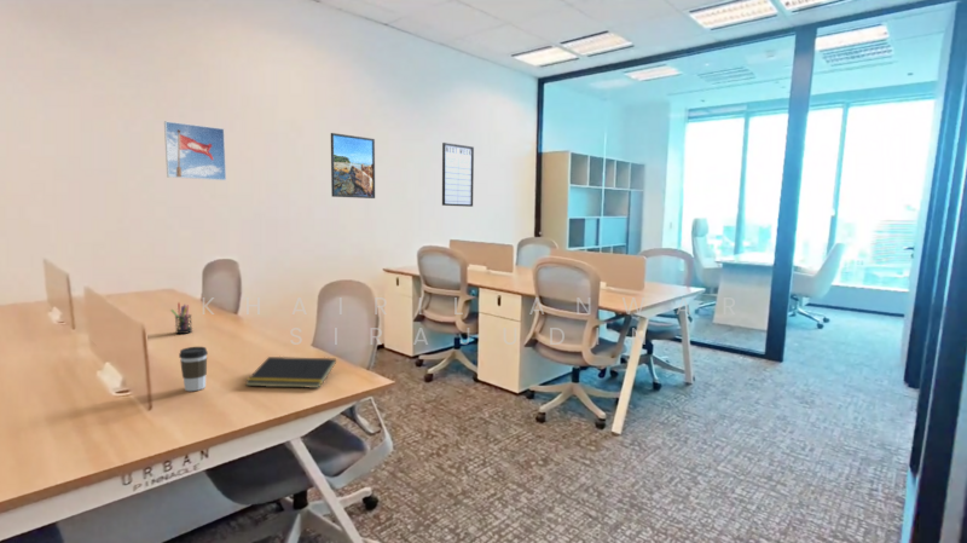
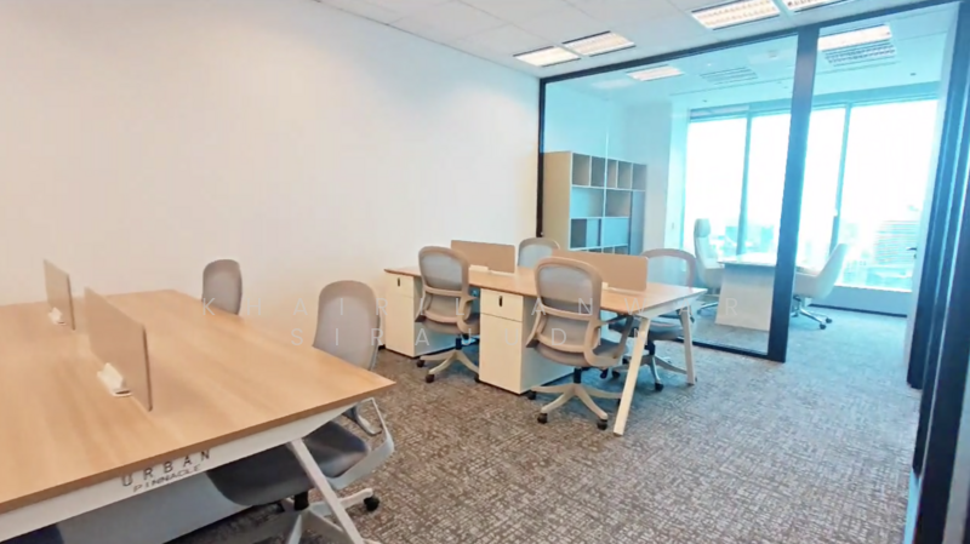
- coffee cup [178,346,209,392]
- writing board [441,141,475,208]
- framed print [163,120,227,181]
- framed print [330,132,376,200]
- pen holder [169,301,193,335]
- notepad [244,356,337,389]
